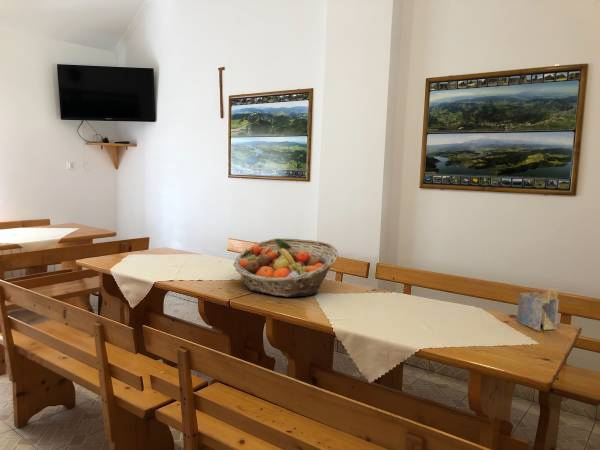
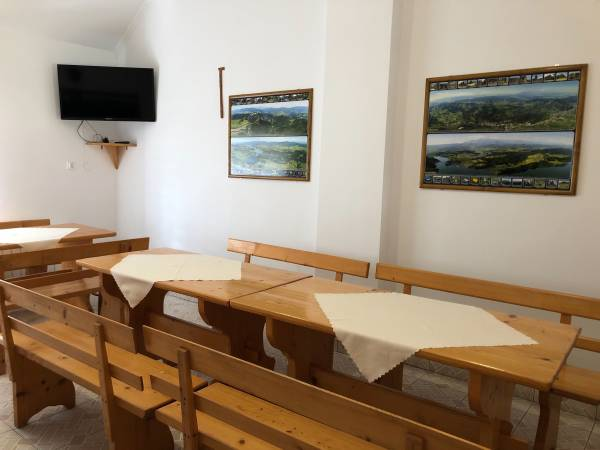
- fruit basket [232,237,339,298]
- napkin holder [516,287,560,332]
